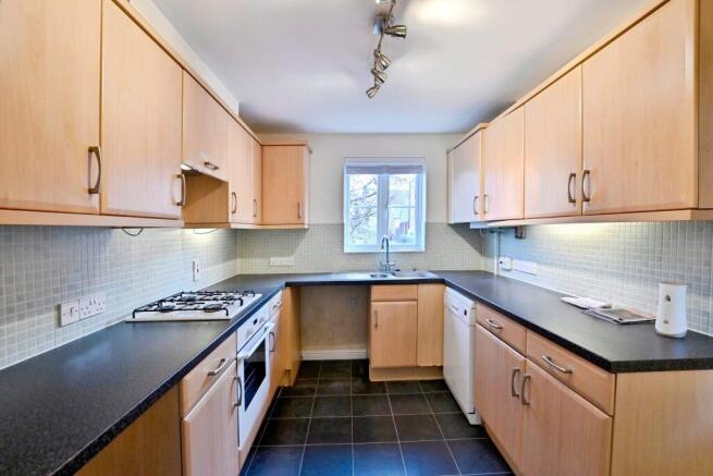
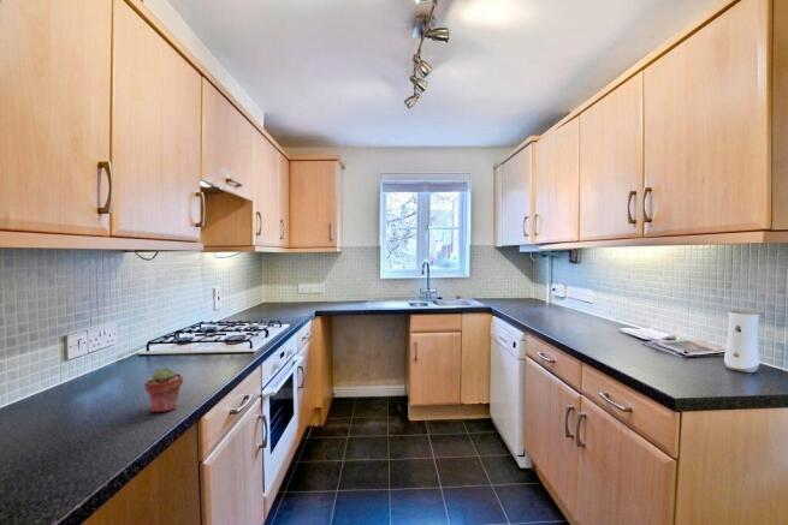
+ potted succulent [143,365,184,413]
